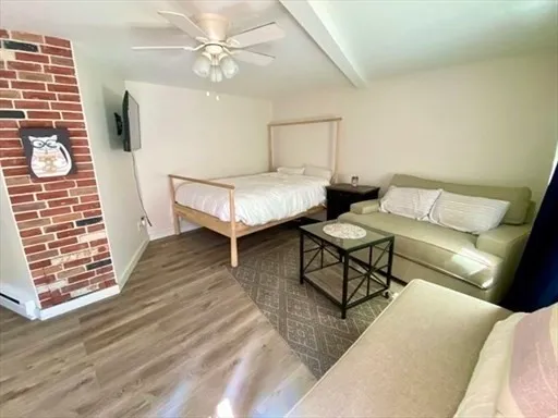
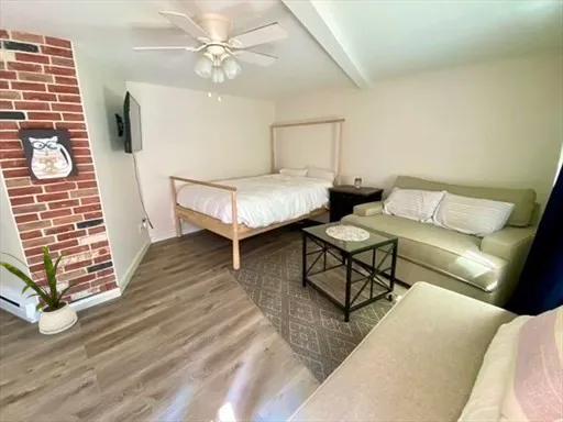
+ house plant [0,244,85,335]
